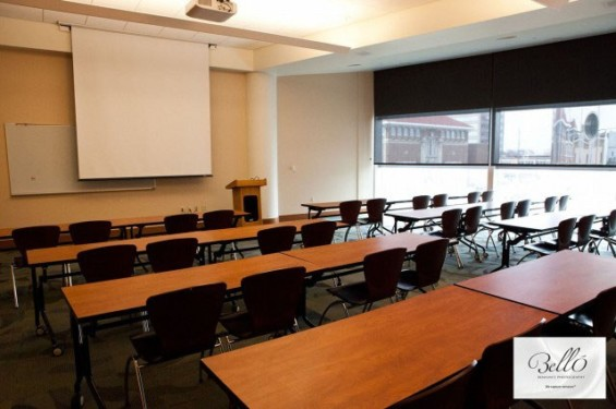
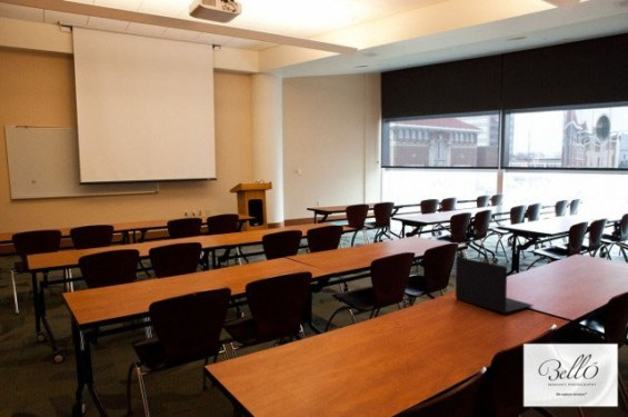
+ laptop [455,256,535,315]
